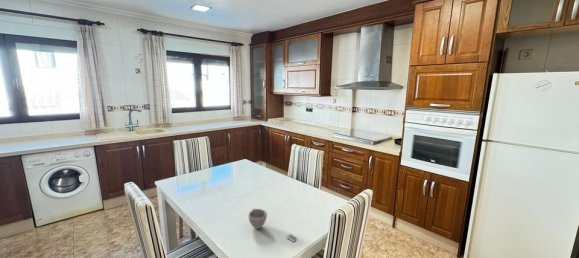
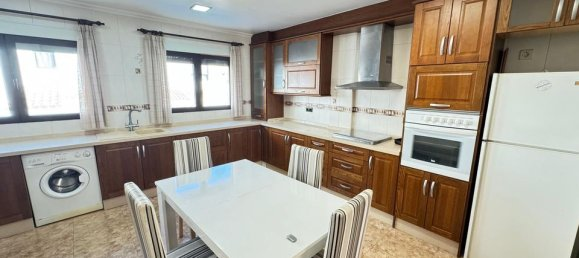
- cup [247,207,268,230]
